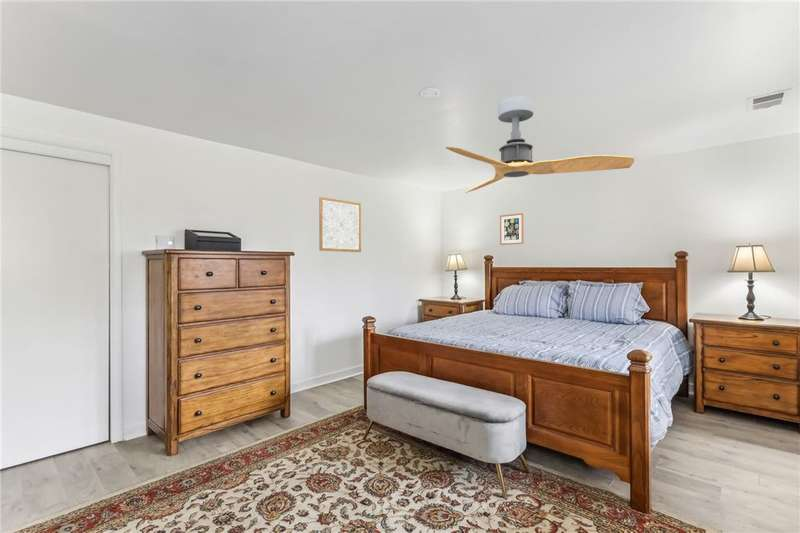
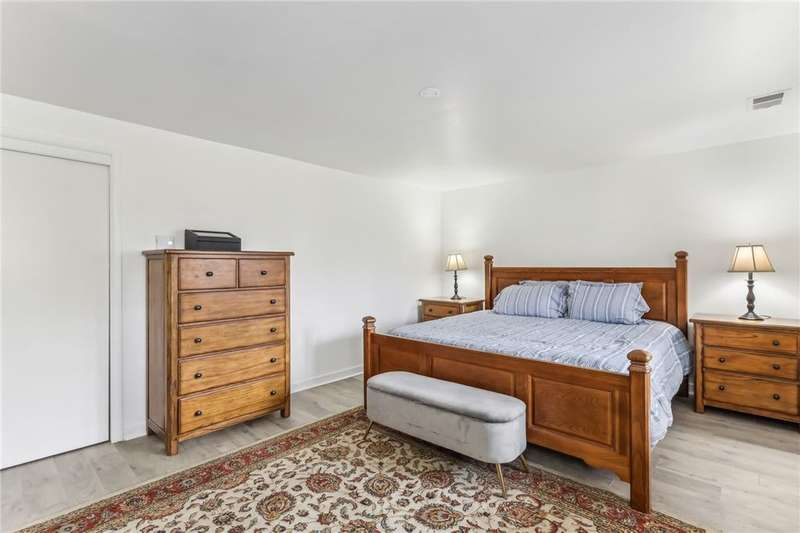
- wall art [499,212,524,246]
- ceiling fan [444,95,635,194]
- wall art [318,196,362,253]
